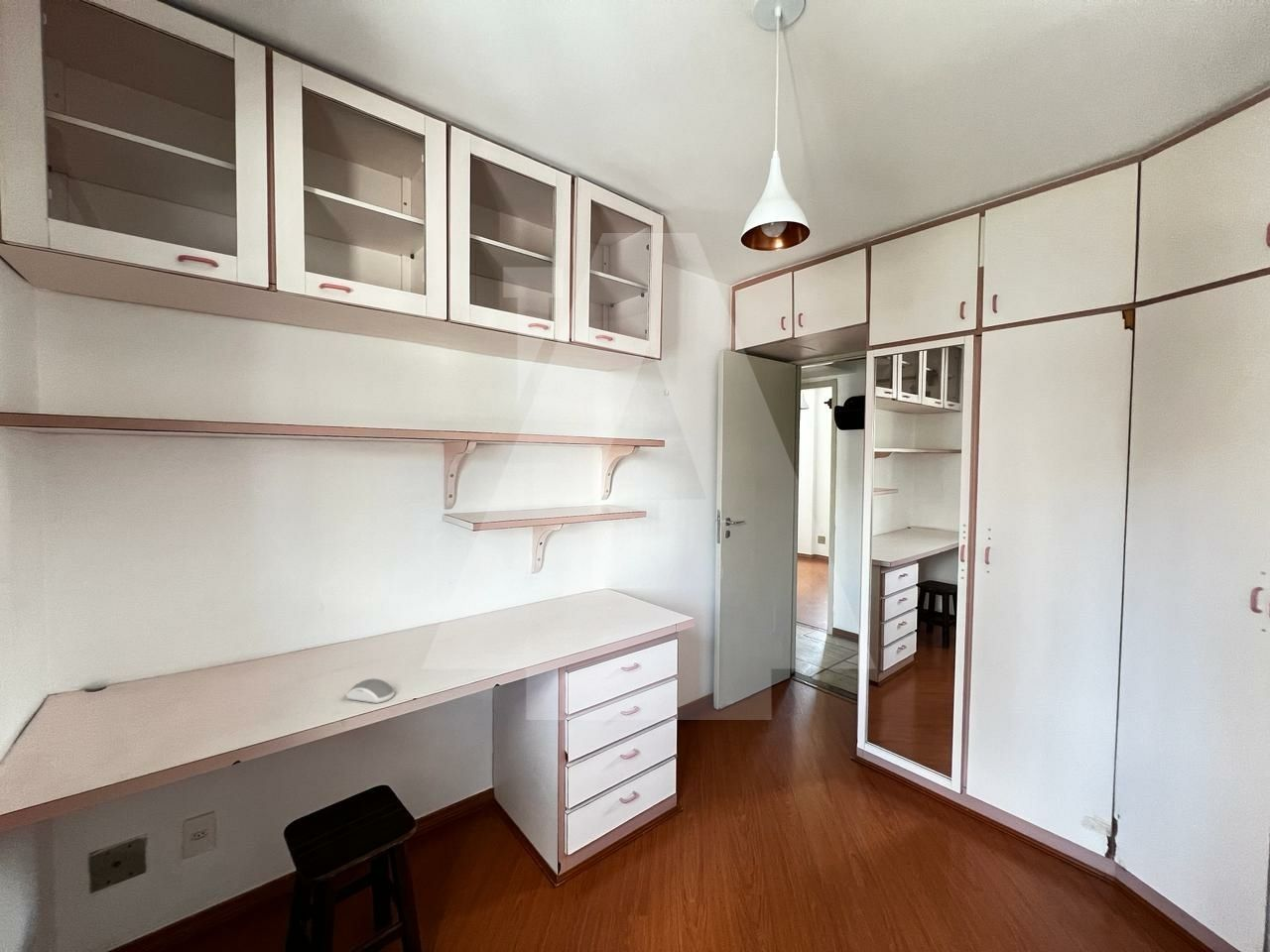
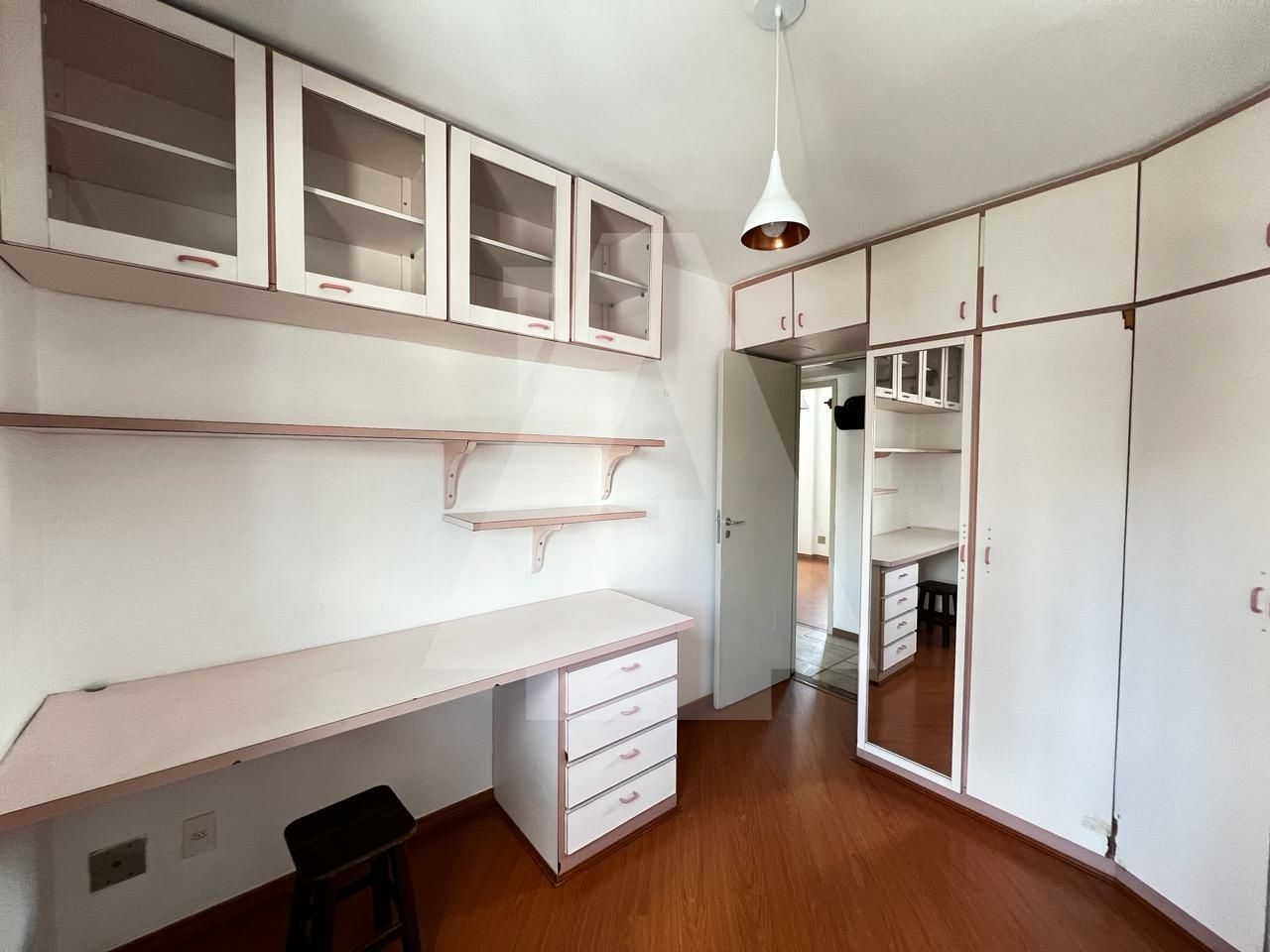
- computer mouse [345,677,395,704]
